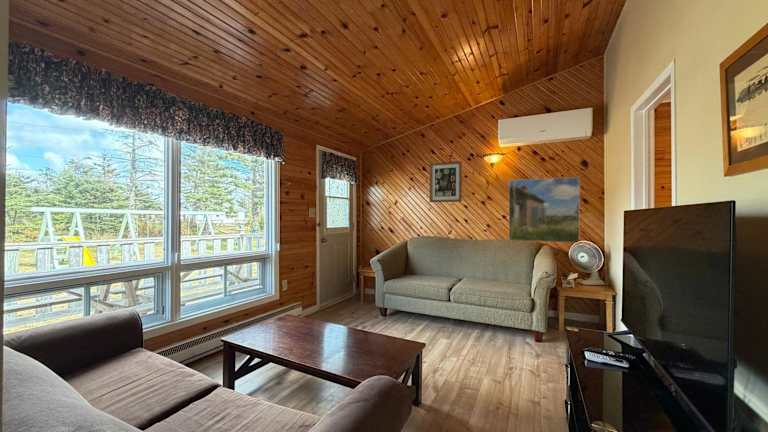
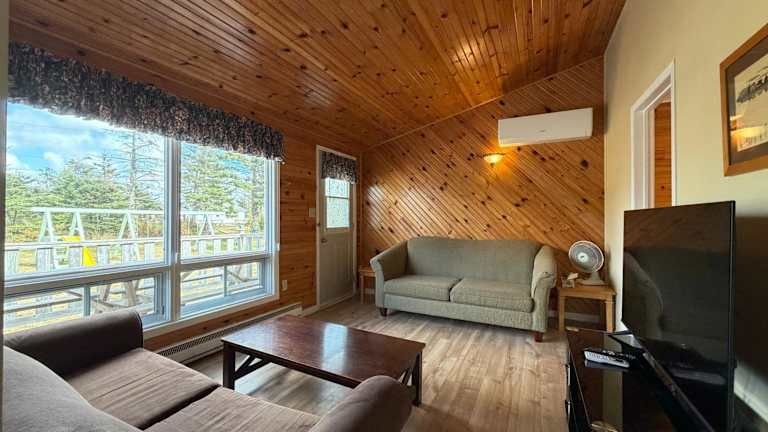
- wall art [428,160,463,203]
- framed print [508,176,581,244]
